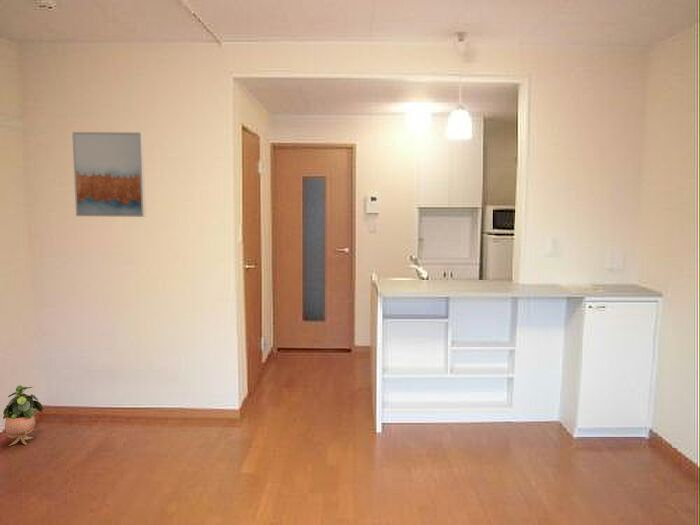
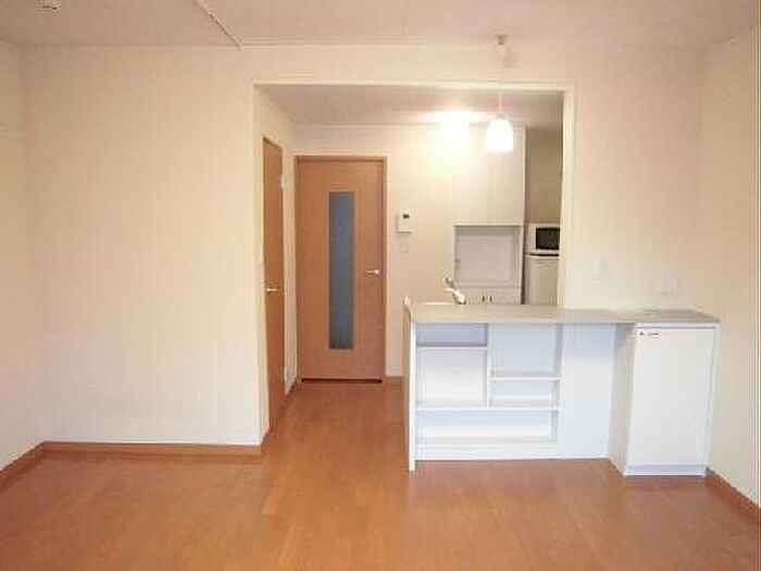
- potted plant [2,385,44,447]
- wall art [71,131,147,218]
